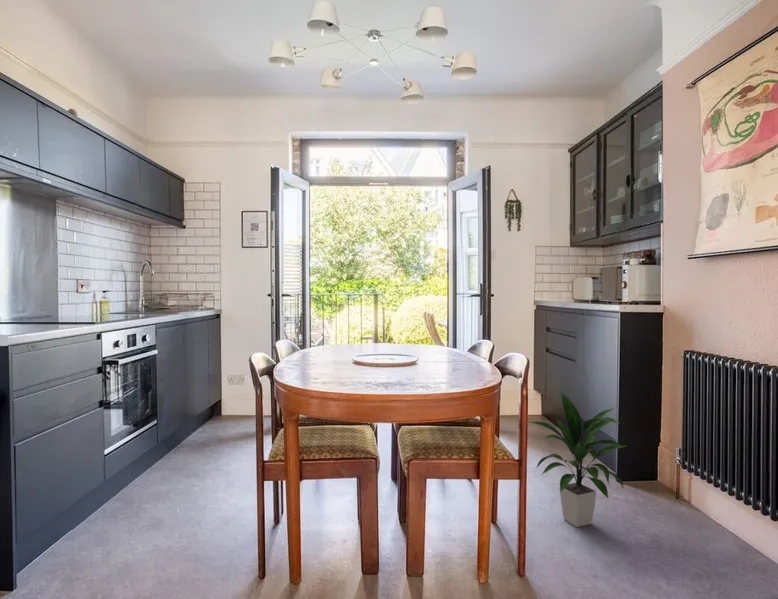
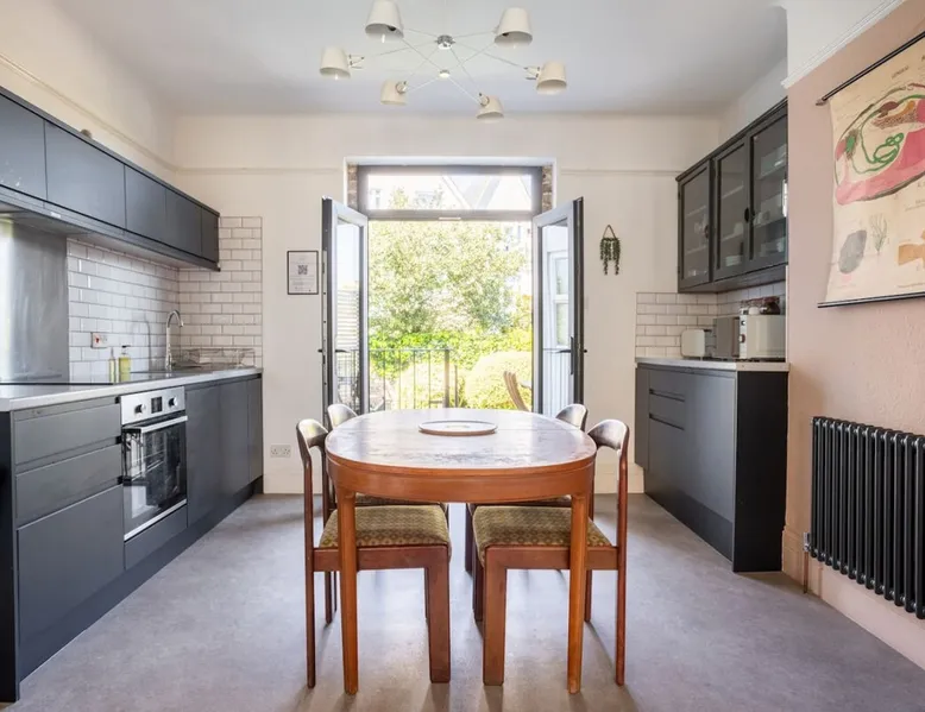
- indoor plant [528,390,626,528]
